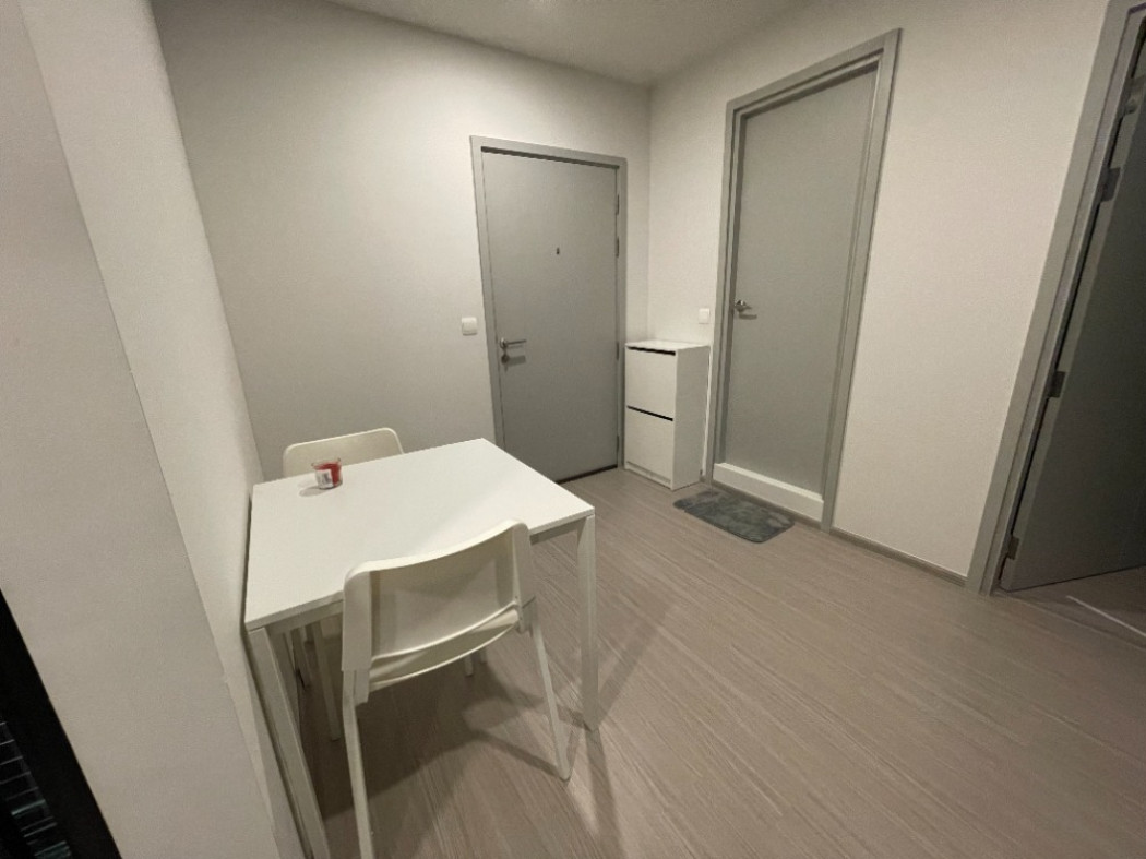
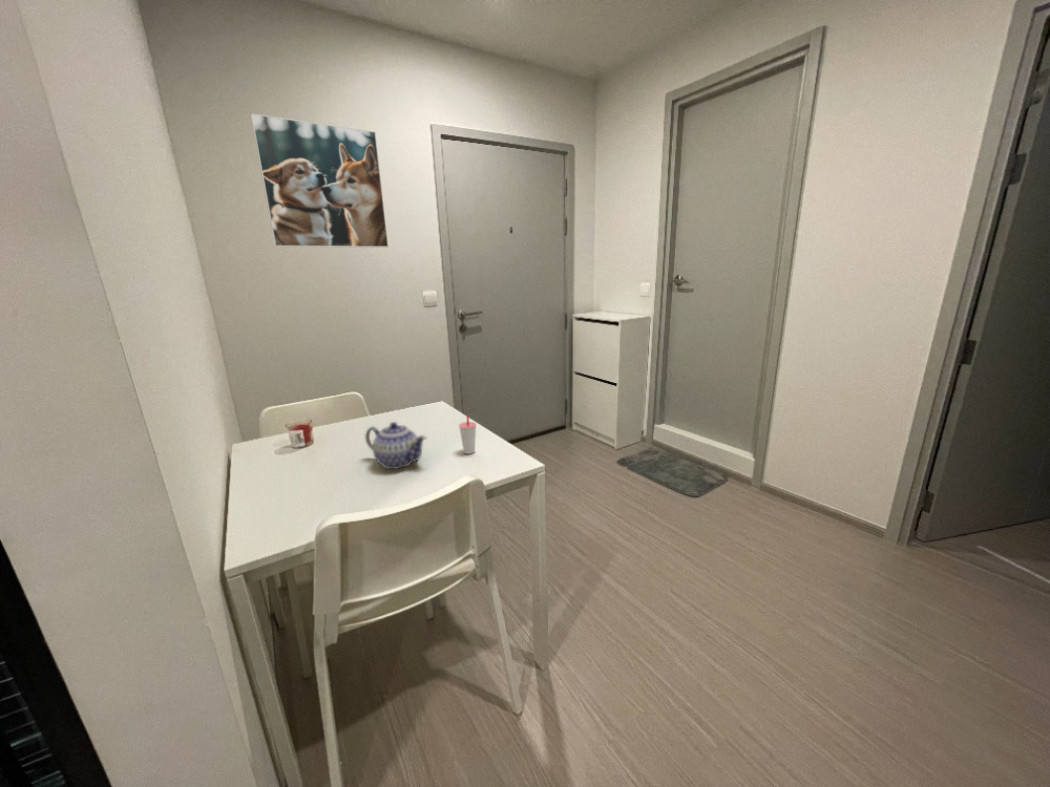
+ teapot [364,421,428,470]
+ cup [458,414,477,455]
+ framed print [250,112,390,248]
